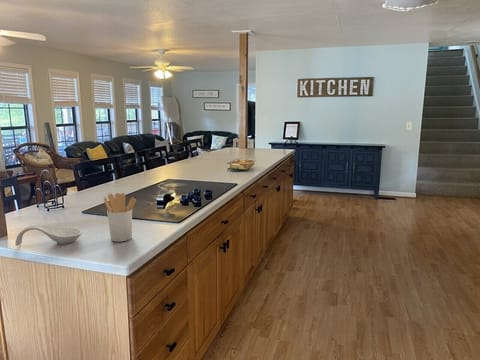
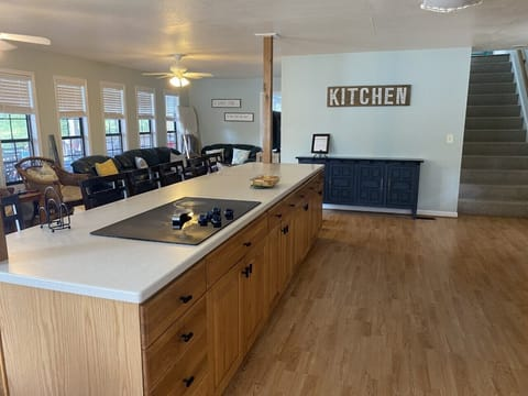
- spoon rest [15,224,83,247]
- utensil holder [103,192,137,243]
